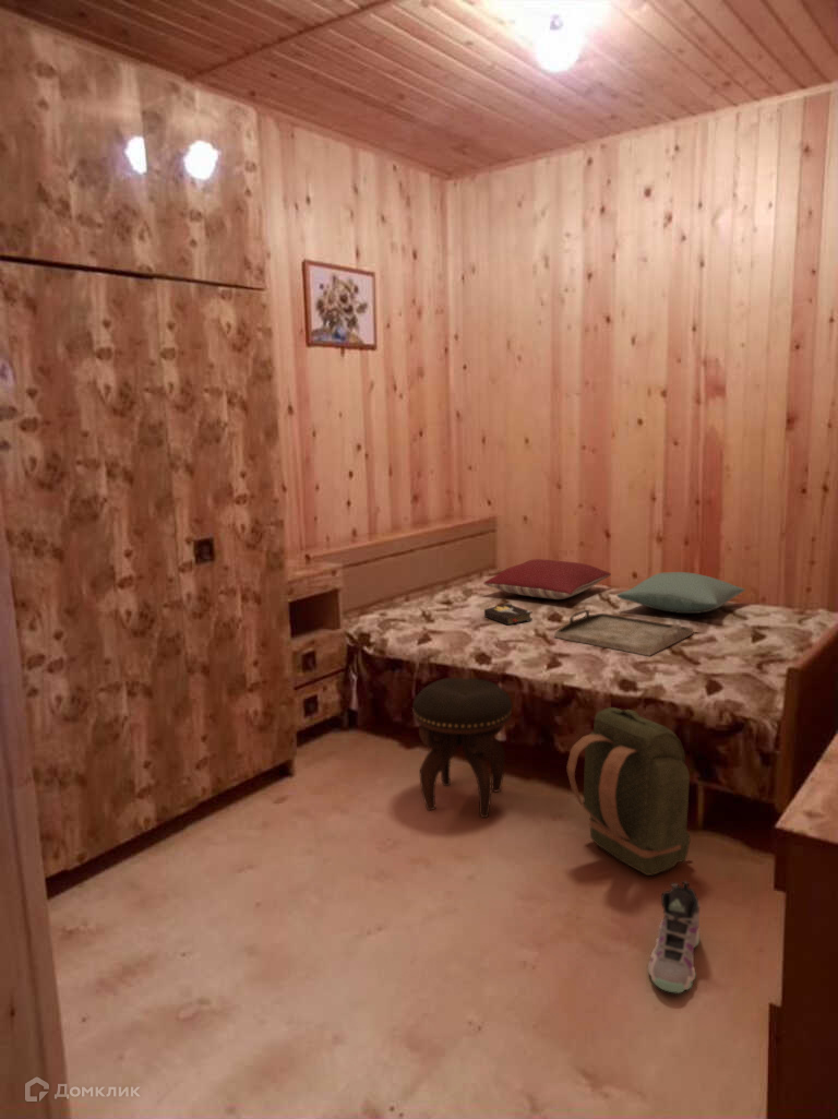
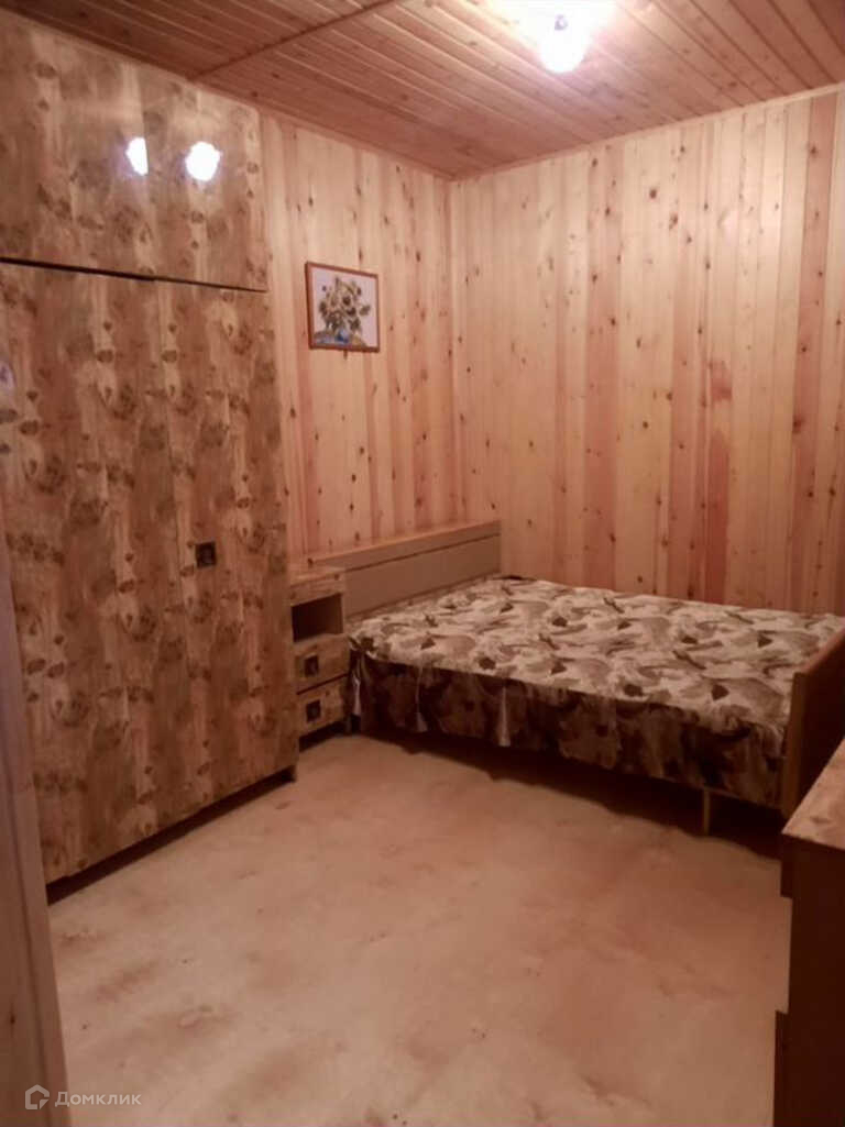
- pillow [615,571,746,615]
- sneaker [647,880,702,995]
- hardback book [483,603,534,627]
- pillow [482,558,612,600]
- serving tray [553,608,694,657]
- backpack [566,706,691,877]
- footstool [411,677,513,819]
